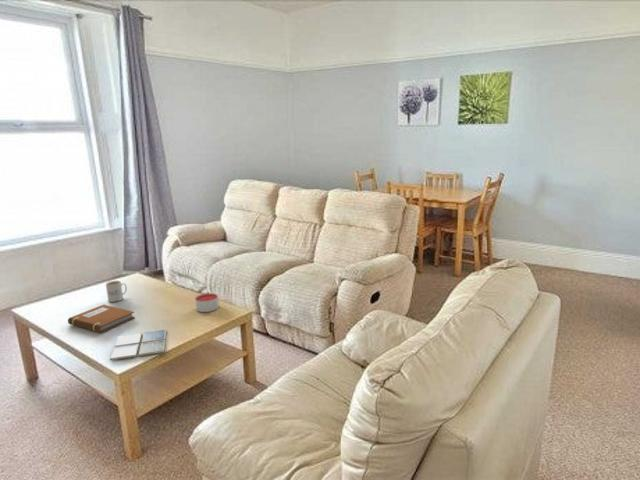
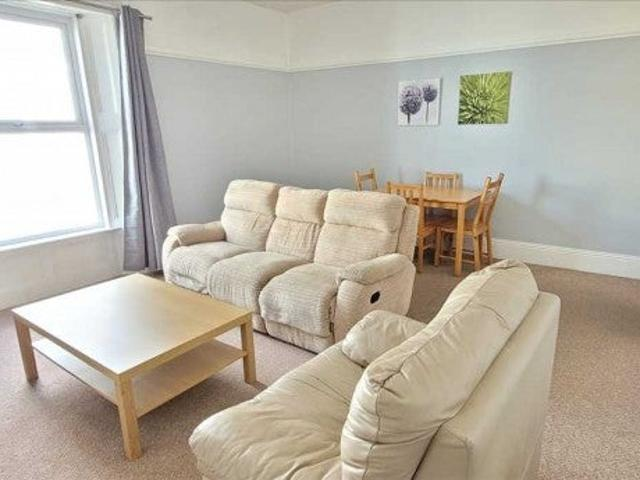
- drink coaster [109,329,168,361]
- mug [105,280,128,303]
- notebook [67,304,136,334]
- candle [194,292,220,313]
